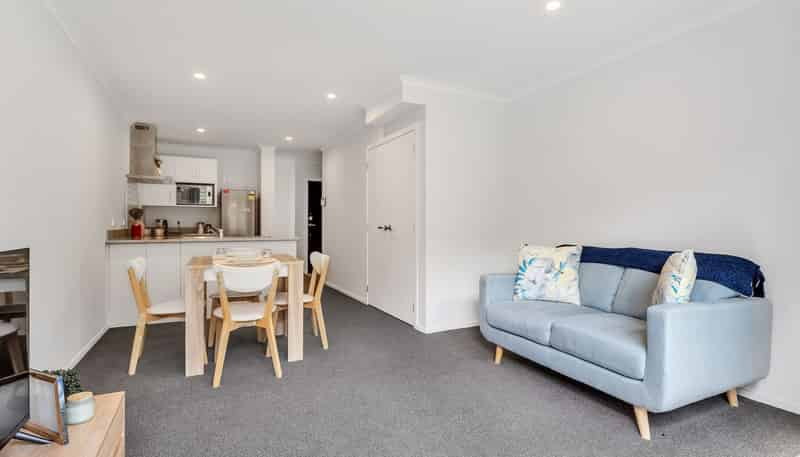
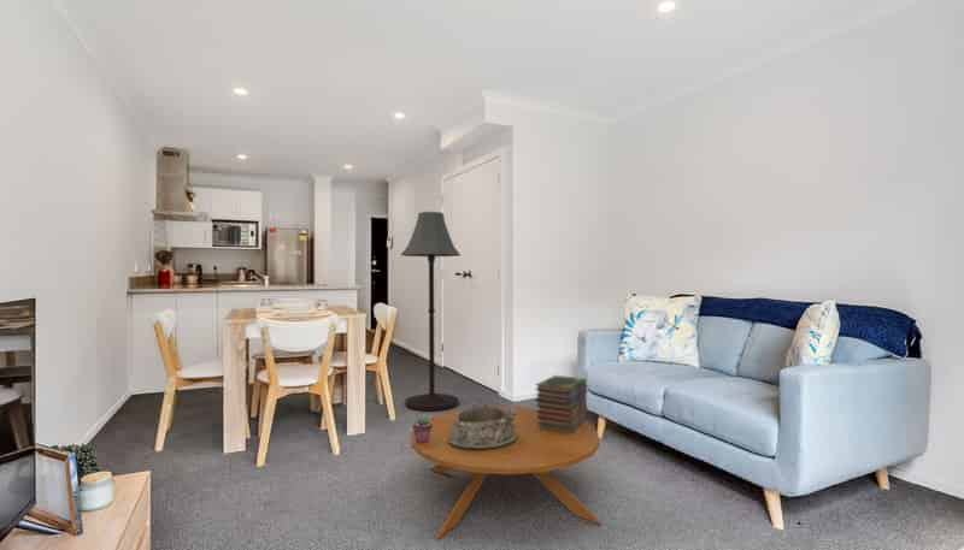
+ potted succulent [412,414,433,443]
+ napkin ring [448,401,518,450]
+ book stack [534,374,588,434]
+ floor lamp [399,211,462,412]
+ coffee table [410,406,604,540]
